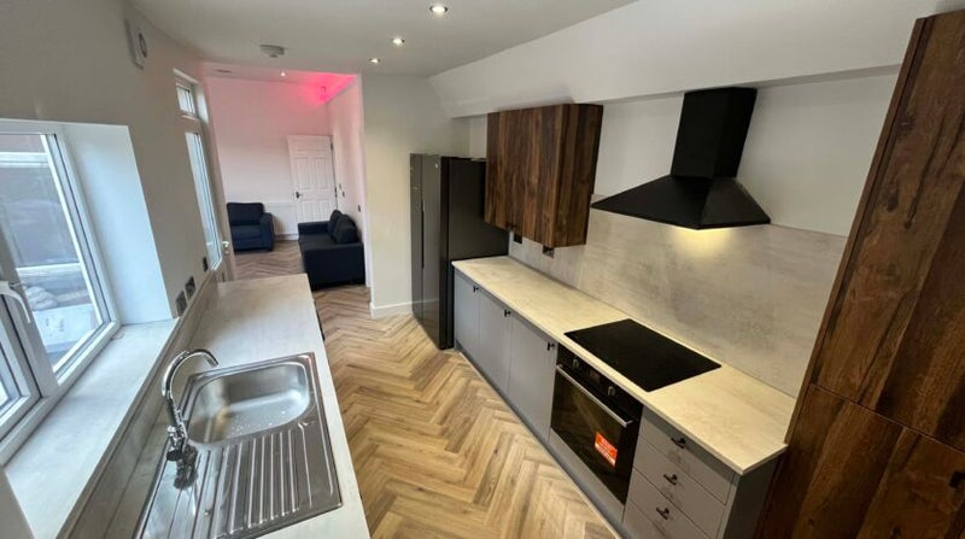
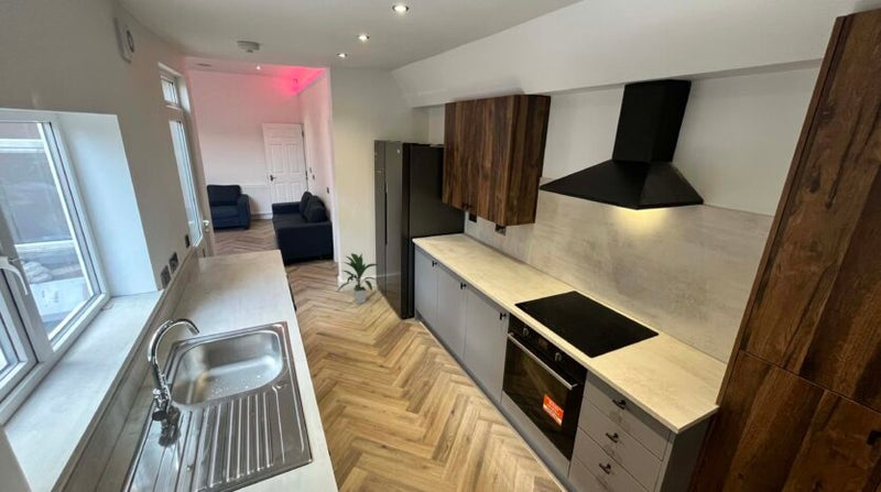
+ indoor plant [336,252,379,305]
